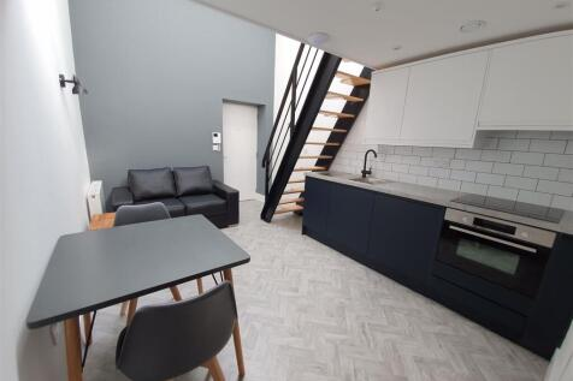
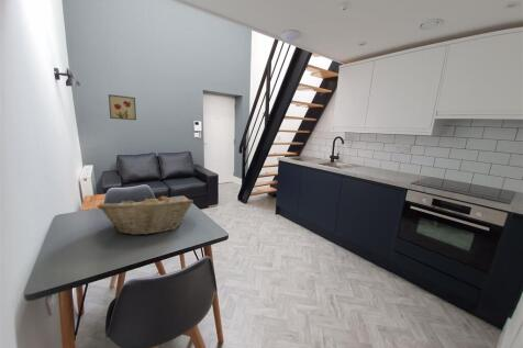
+ wall art [108,93,137,121]
+ fruit basket [96,193,194,236]
